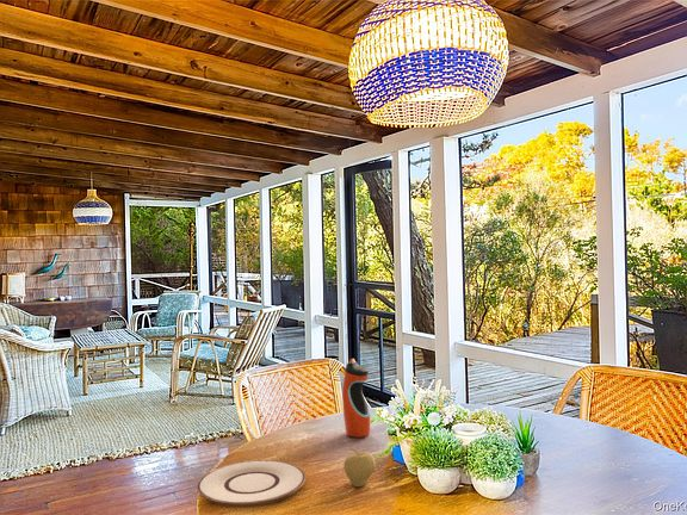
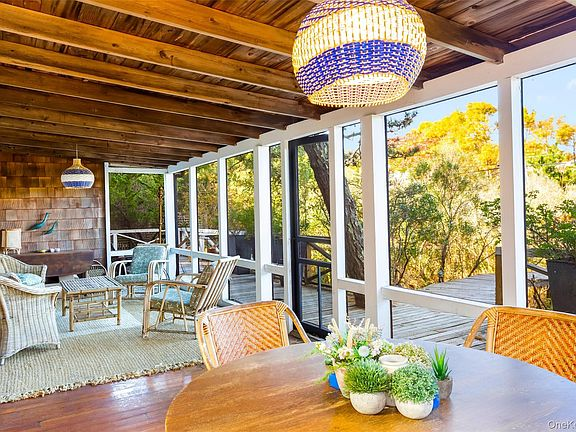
- plate [196,459,307,509]
- water bottle [341,358,372,439]
- fruit [342,446,377,488]
